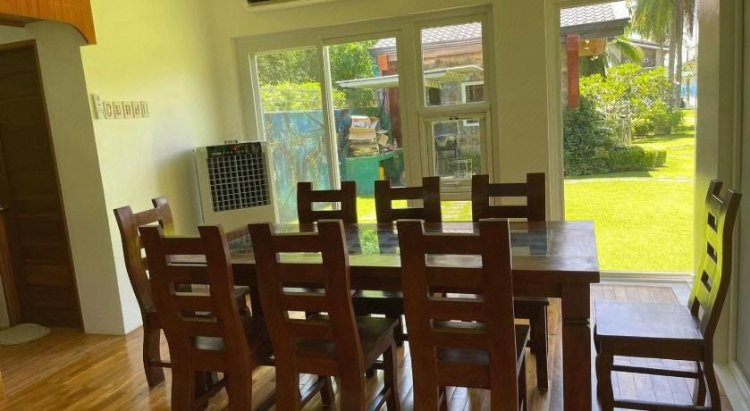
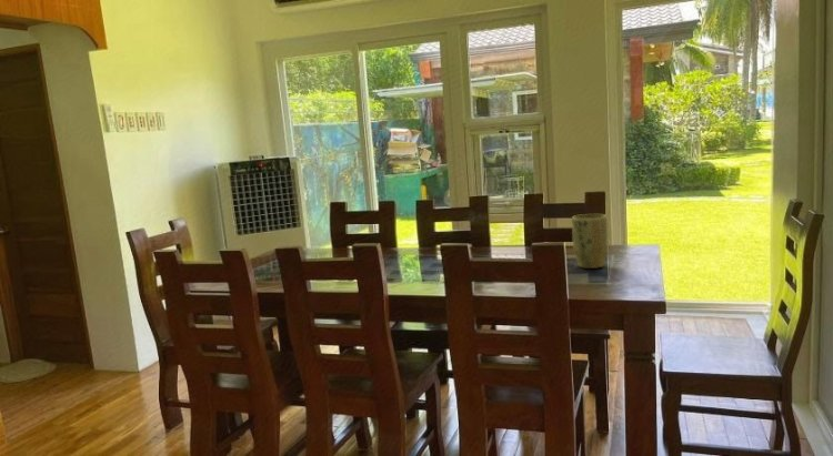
+ plant pot [571,213,609,270]
